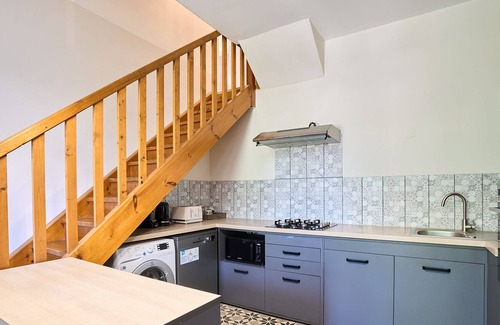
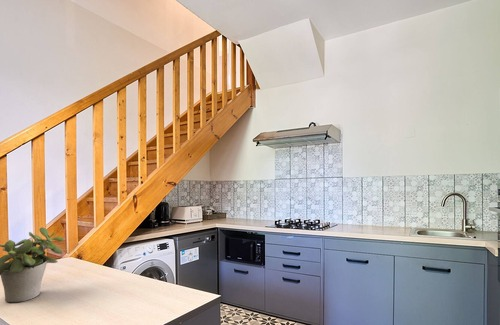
+ potted plant [0,227,65,303]
